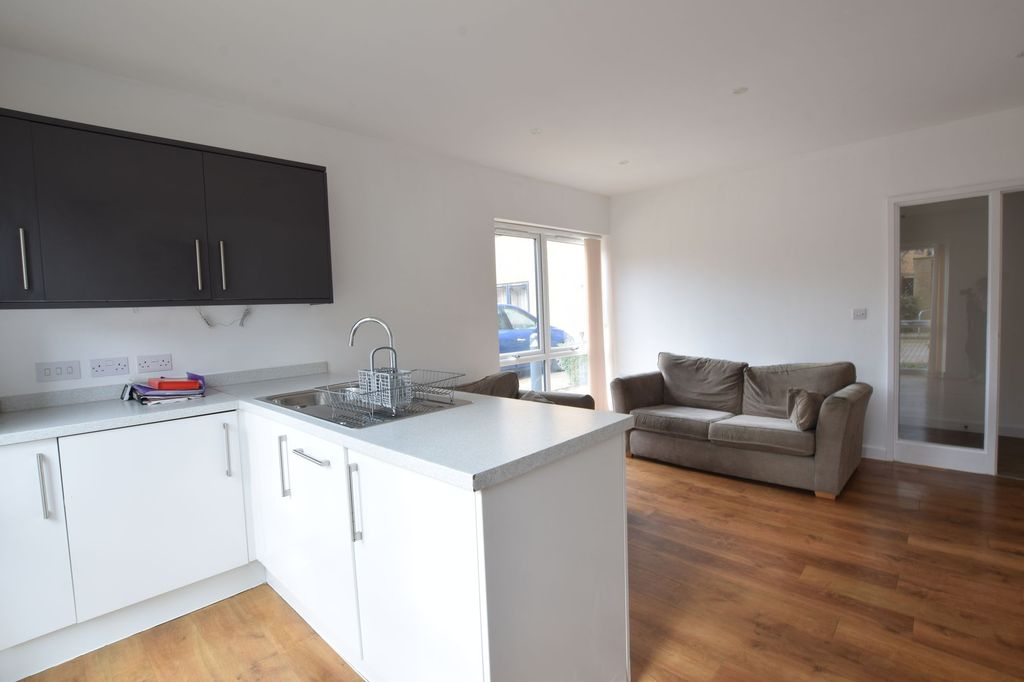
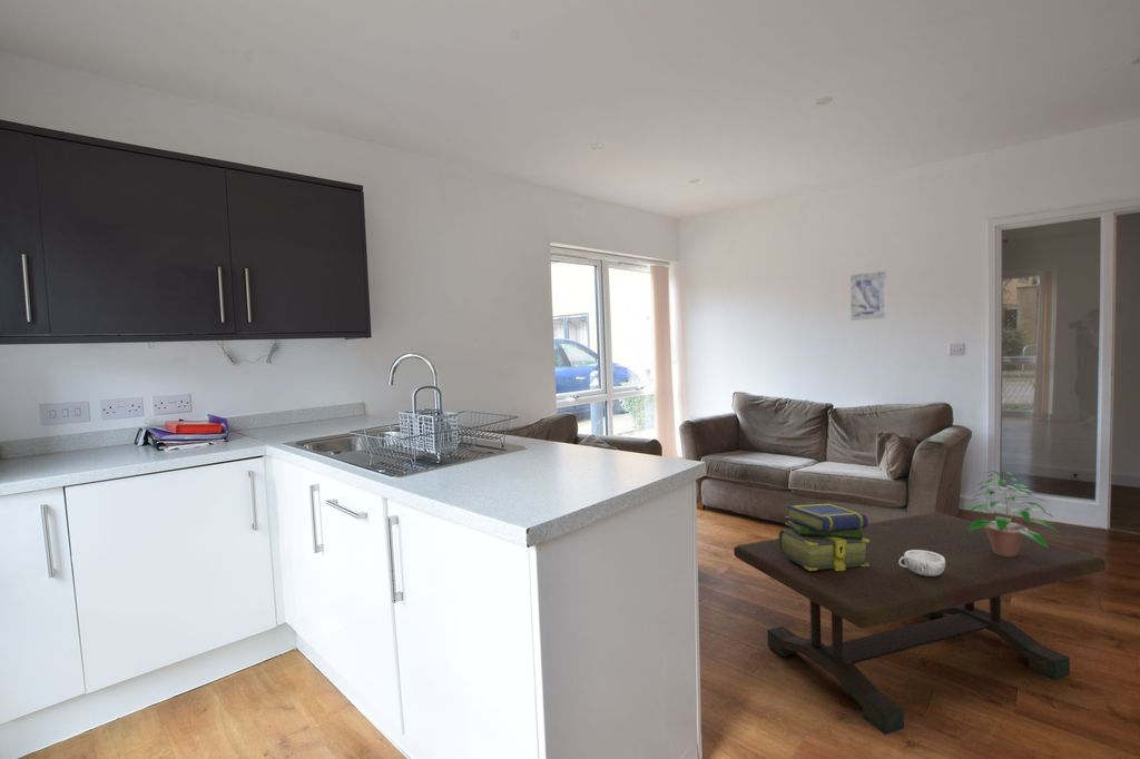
+ potted plant [957,470,1062,556]
+ decorative bowl [898,550,945,576]
+ stack of books [778,503,869,571]
+ coffee table [733,511,1107,736]
+ wall art [849,269,887,322]
